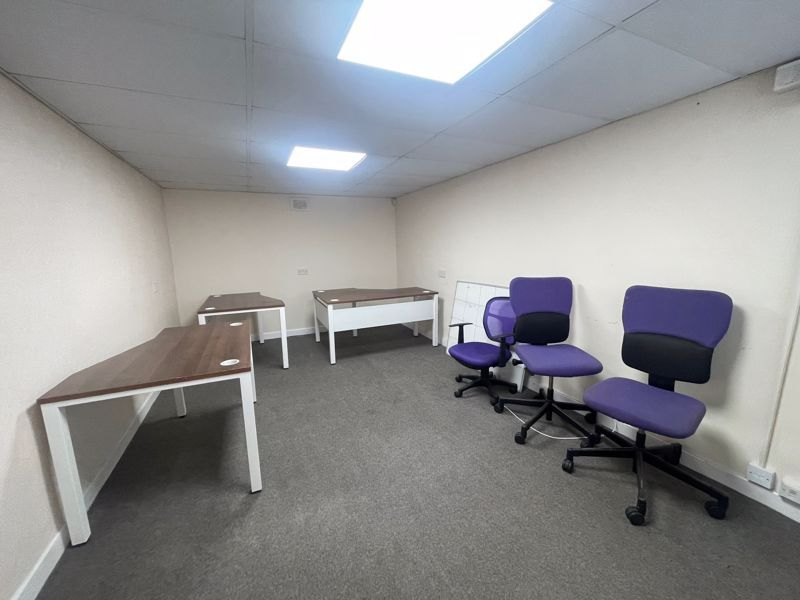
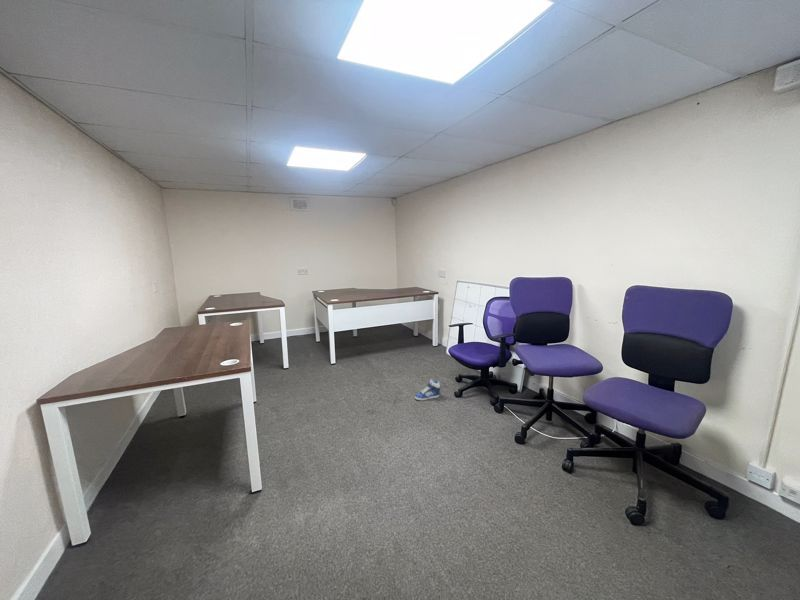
+ sneaker [414,378,441,401]
